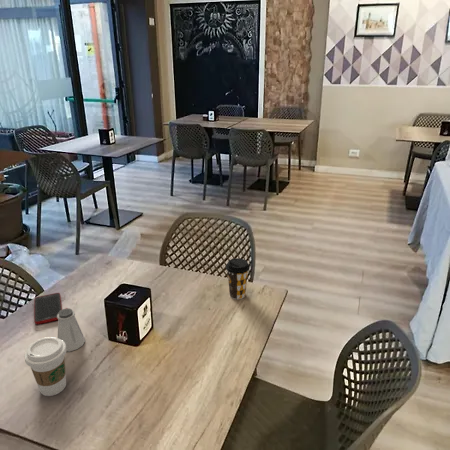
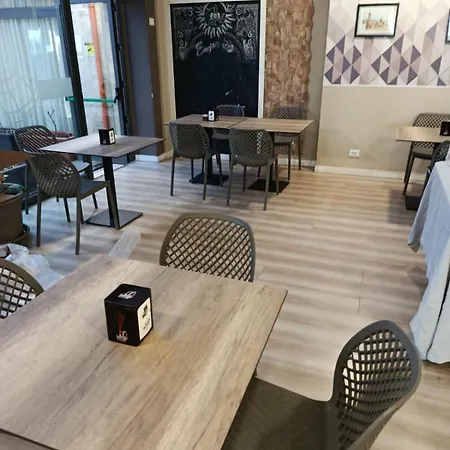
- coffee cup [23,336,67,397]
- coffee cup [225,257,251,300]
- saltshaker [57,307,86,352]
- cell phone [33,292,63,325]
